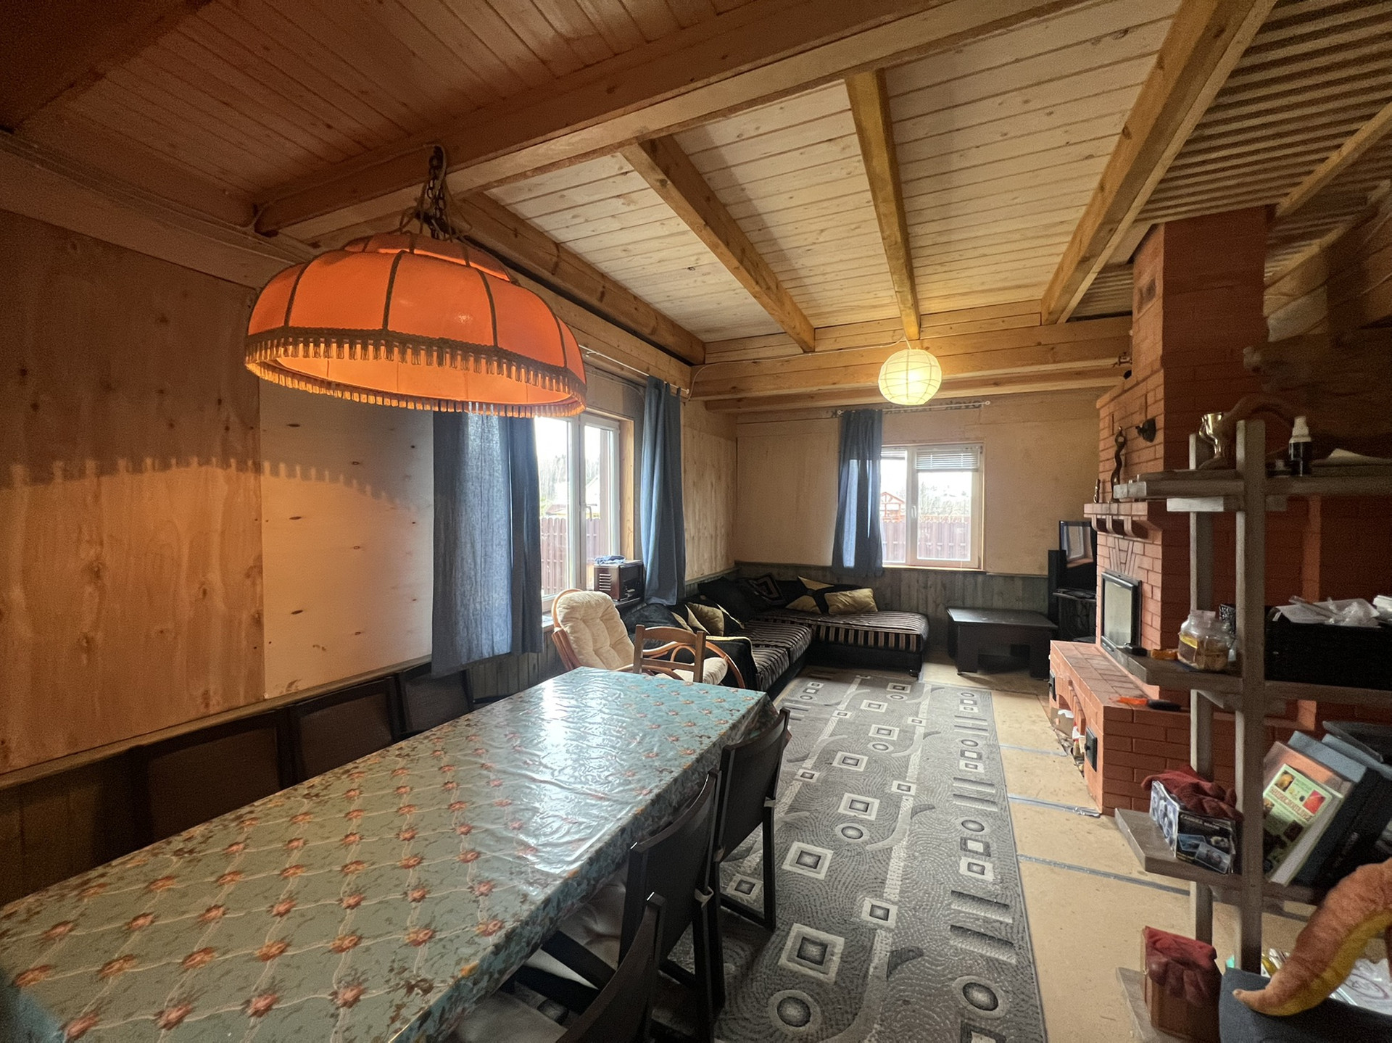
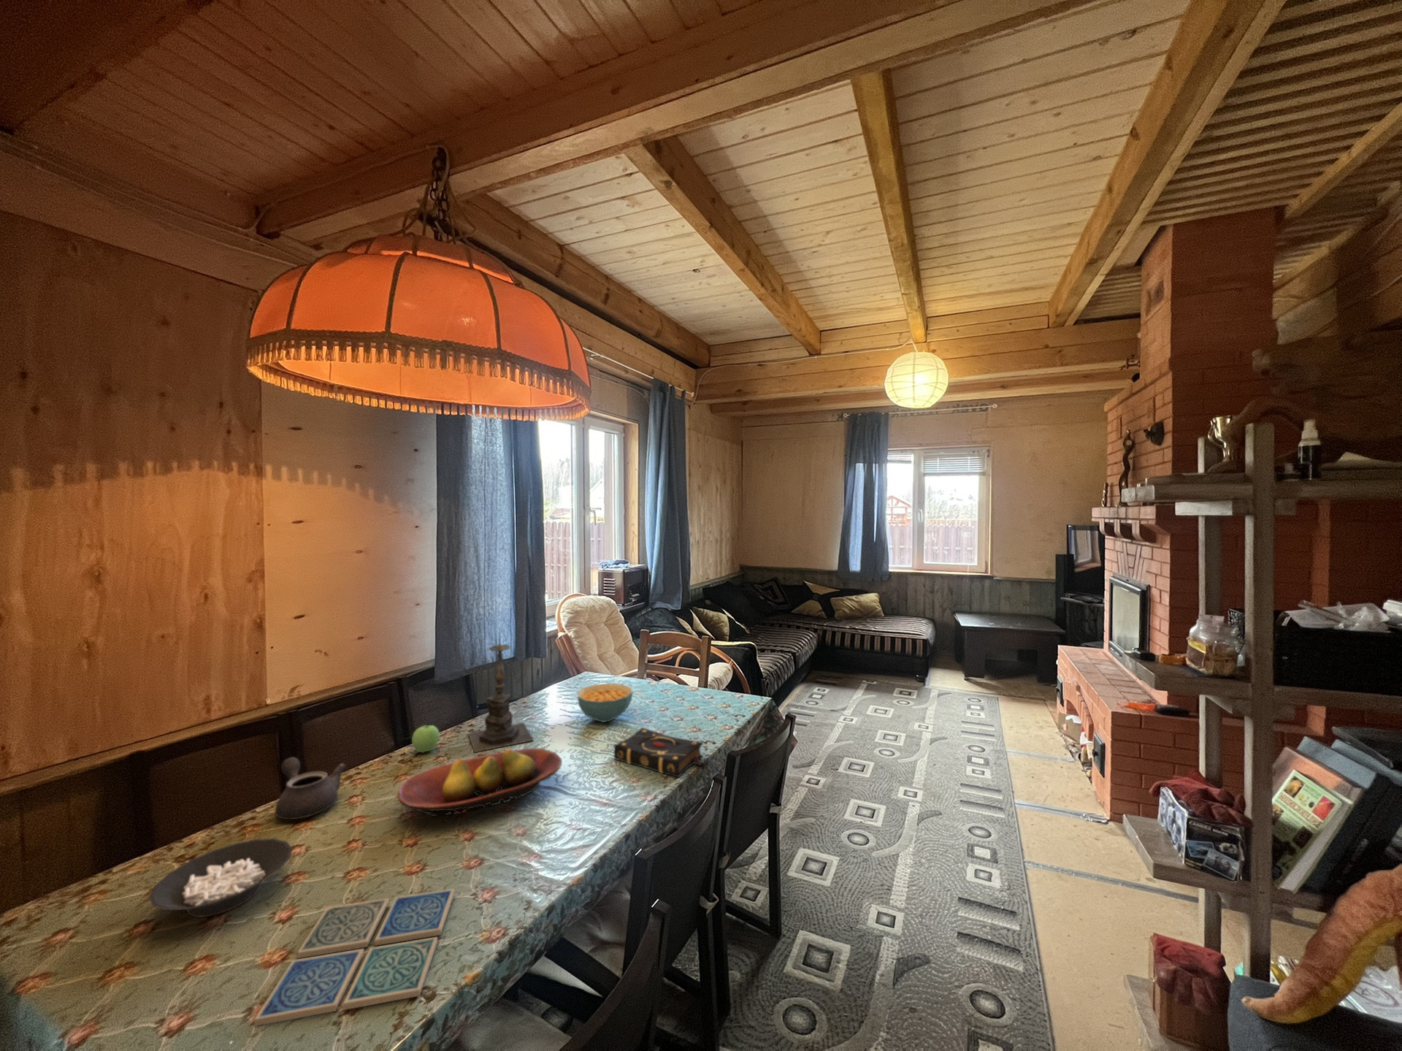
+ book [613,726,707,778]
+ fruit bowl [397,747,563,817]
+ cereal bowl [576,683,633,723]
+ candle holder [467,631,534,753]
+ cereal bowl [148,838,293,919]
+ teapot [275,756,347,820]
+ apple [411,724,440,754]
+ drink coaster [254,888,456,1027]
